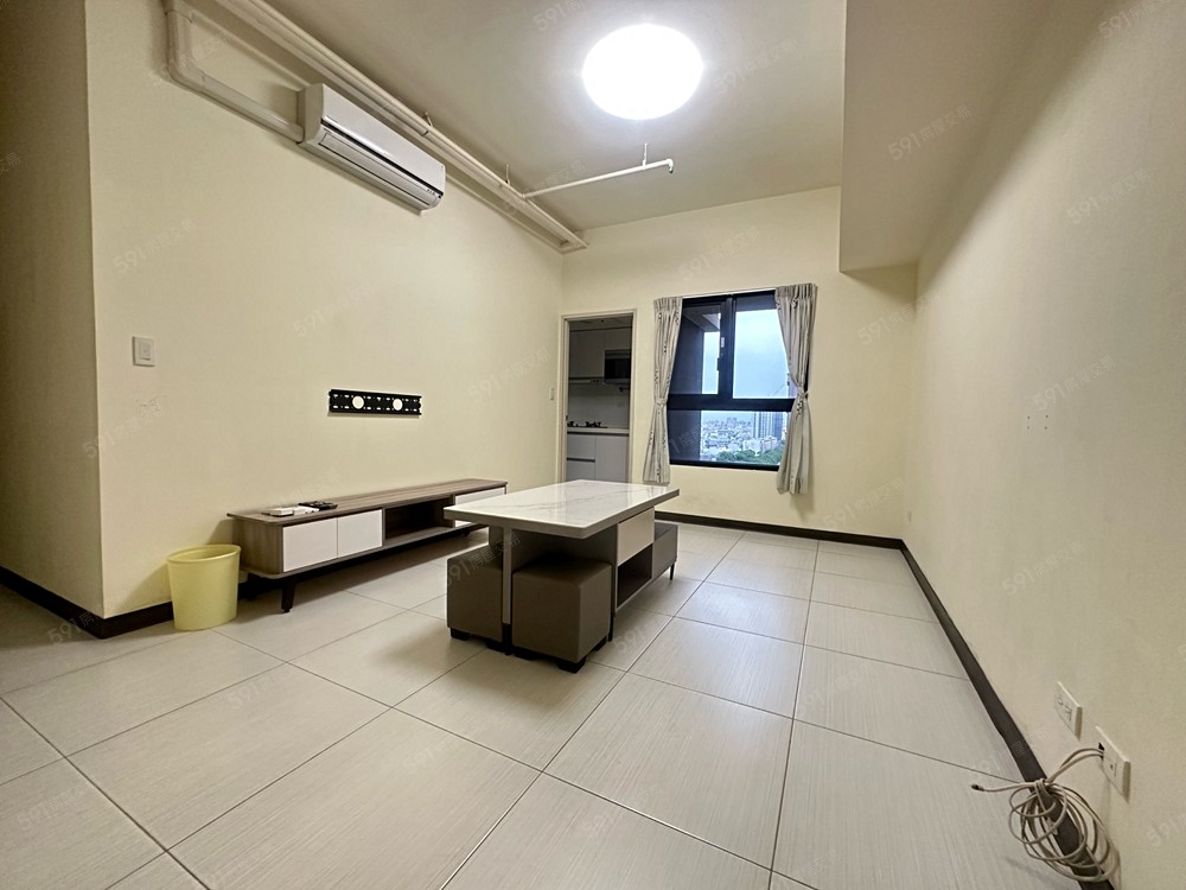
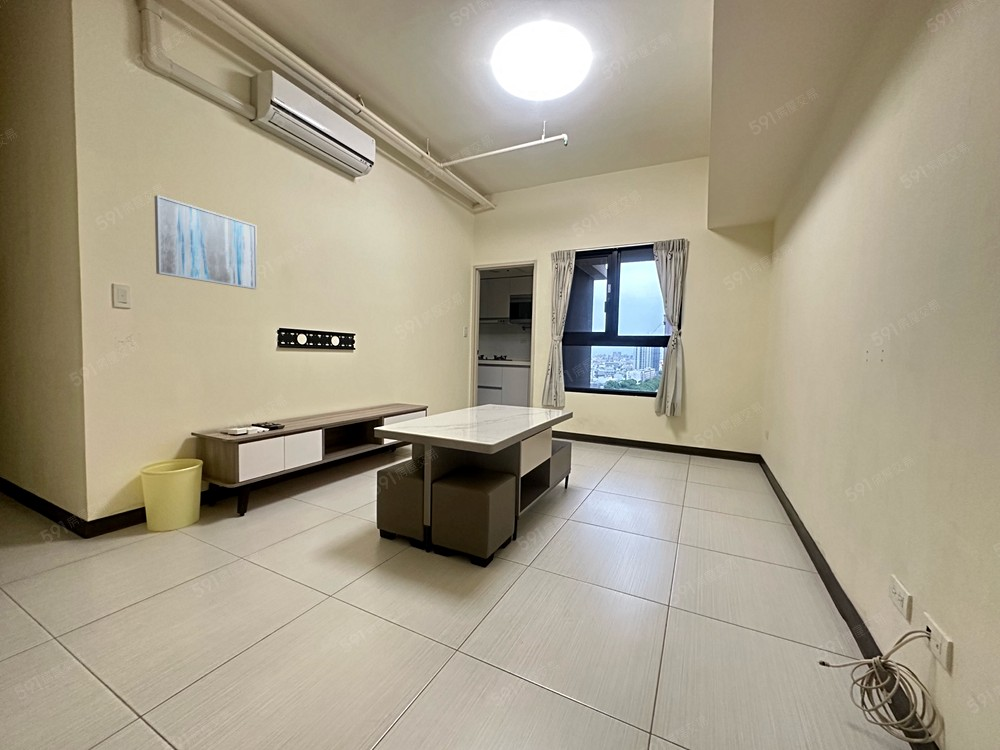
+ wall art [154,194,258,290]
